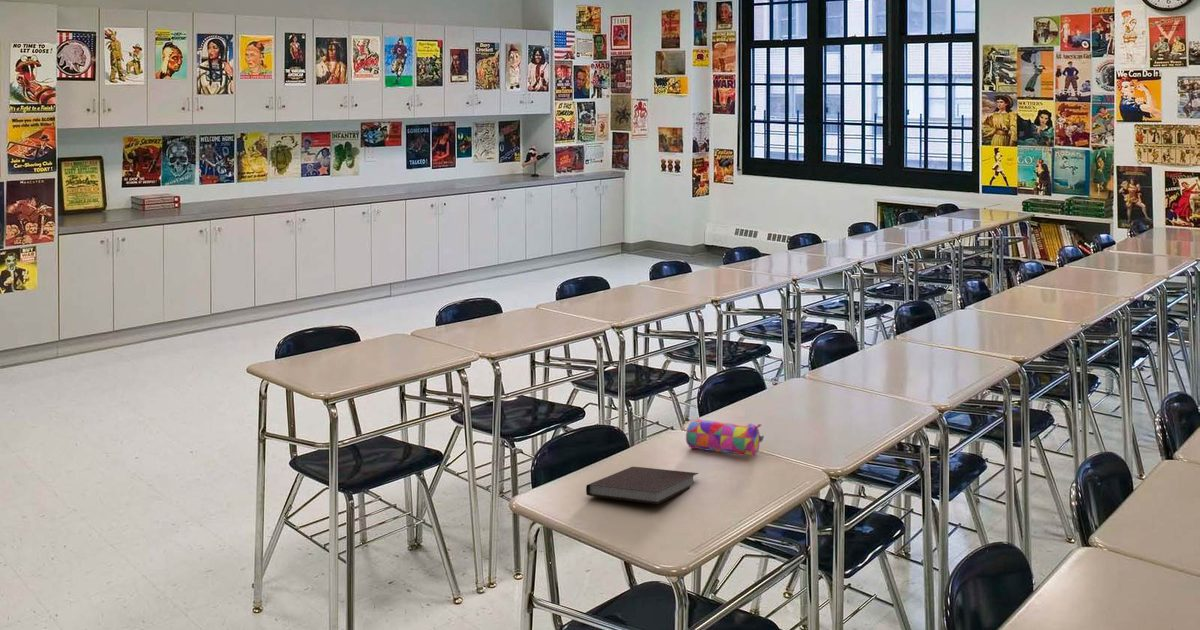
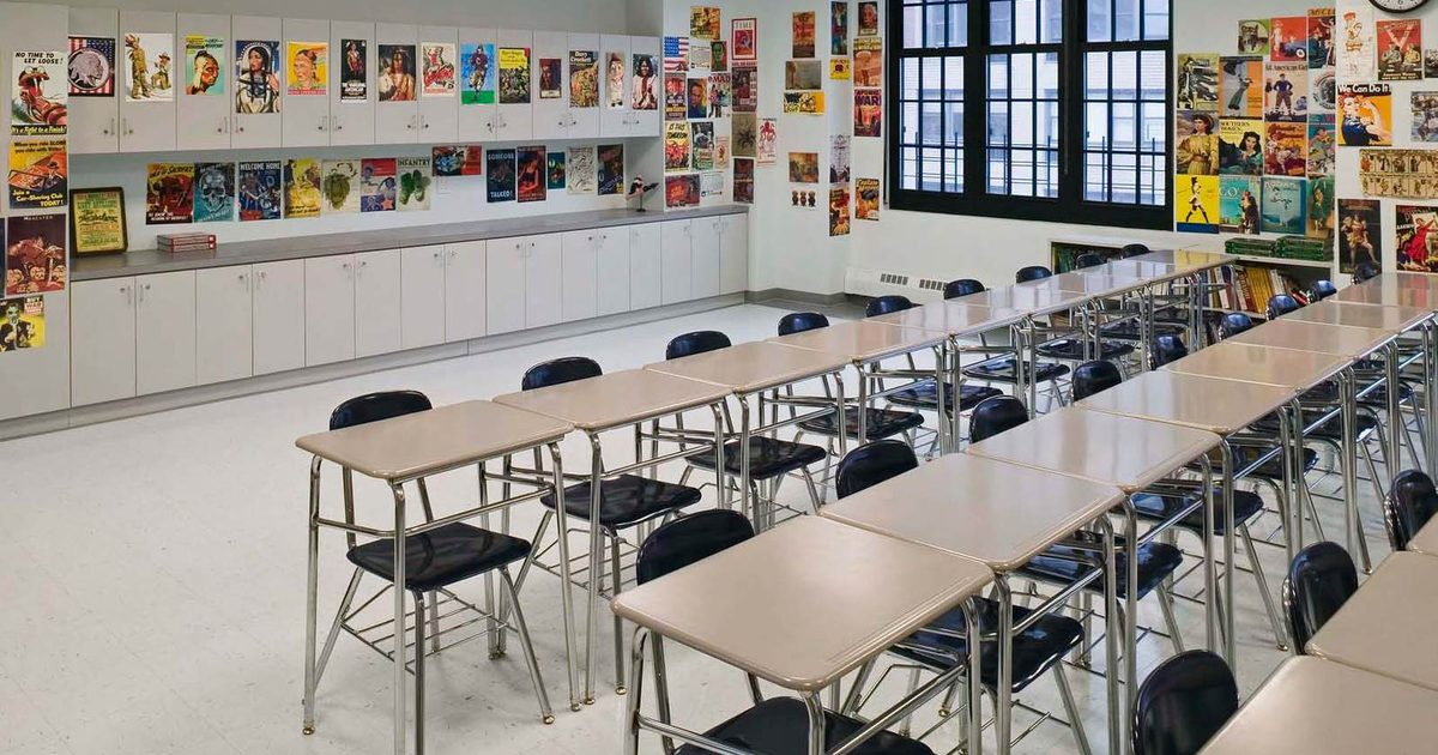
- pencil case [685,418,765,457]
- notebook [585,466,699,505]
